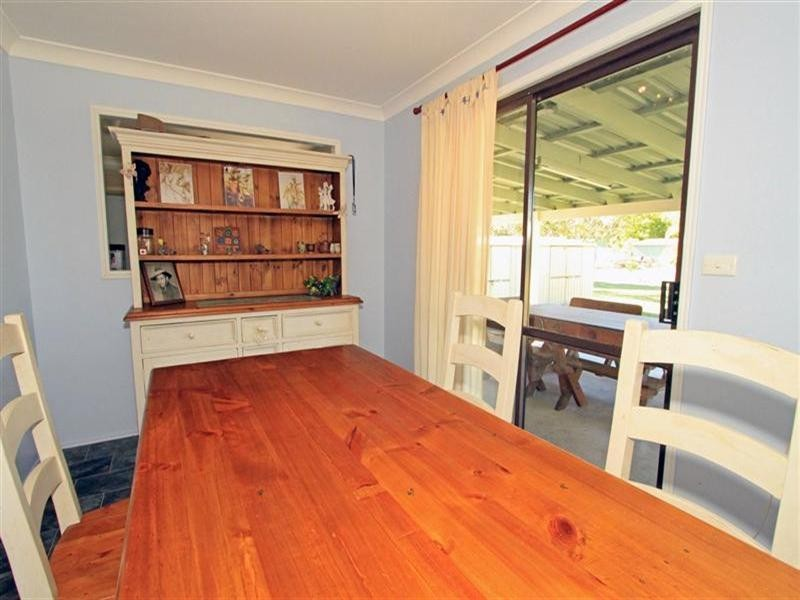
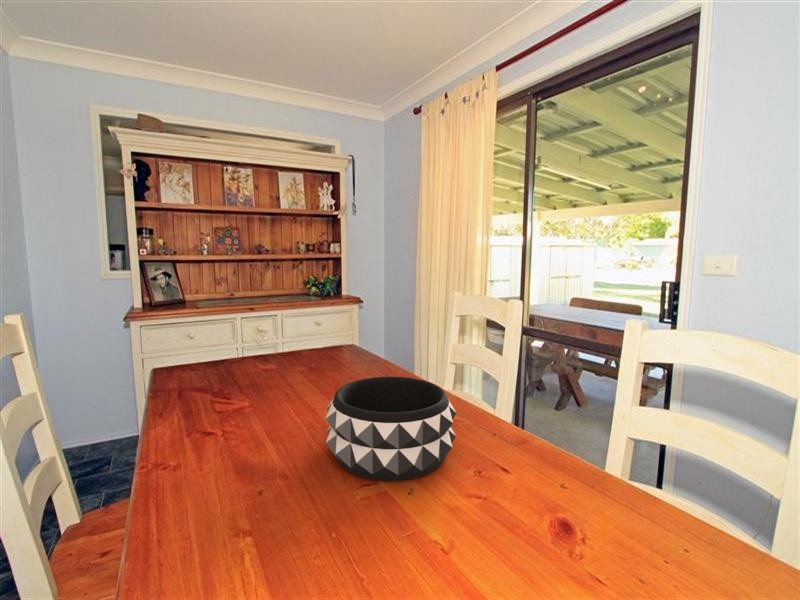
+ decorative bowl [325,376,457,482]
